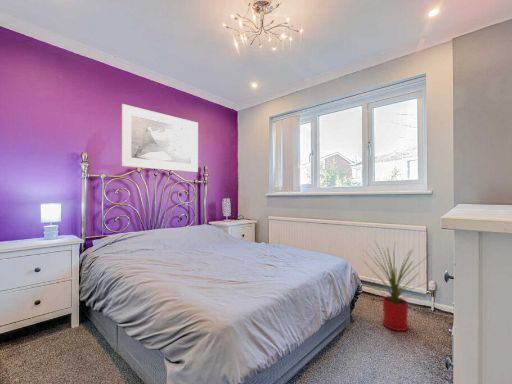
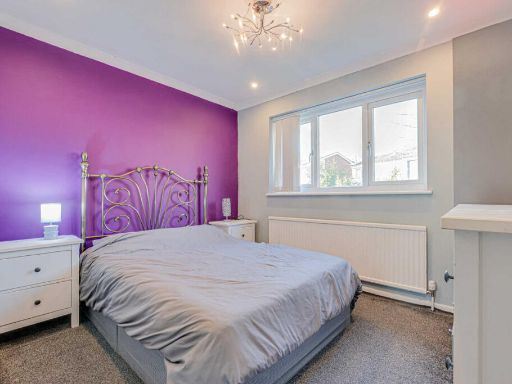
- house plant [362,240,432,332]
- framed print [120,103,199,173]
